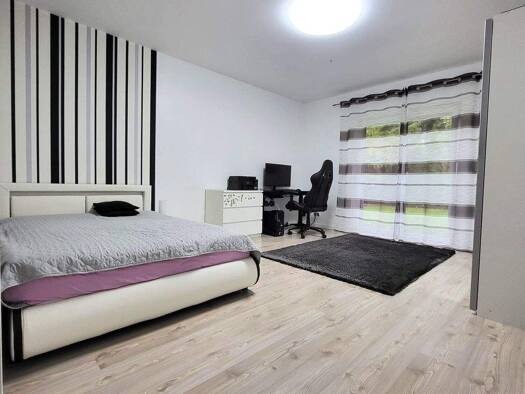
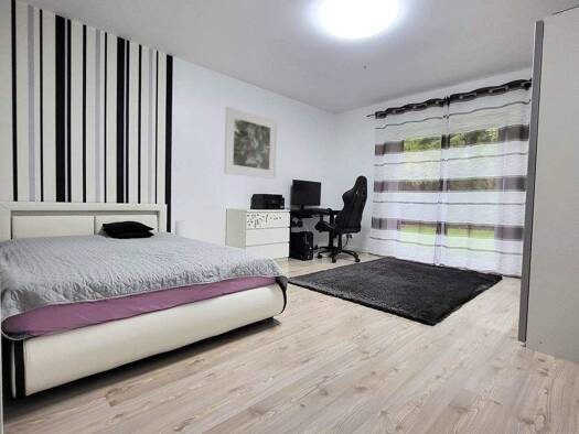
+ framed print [223,106,278,180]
